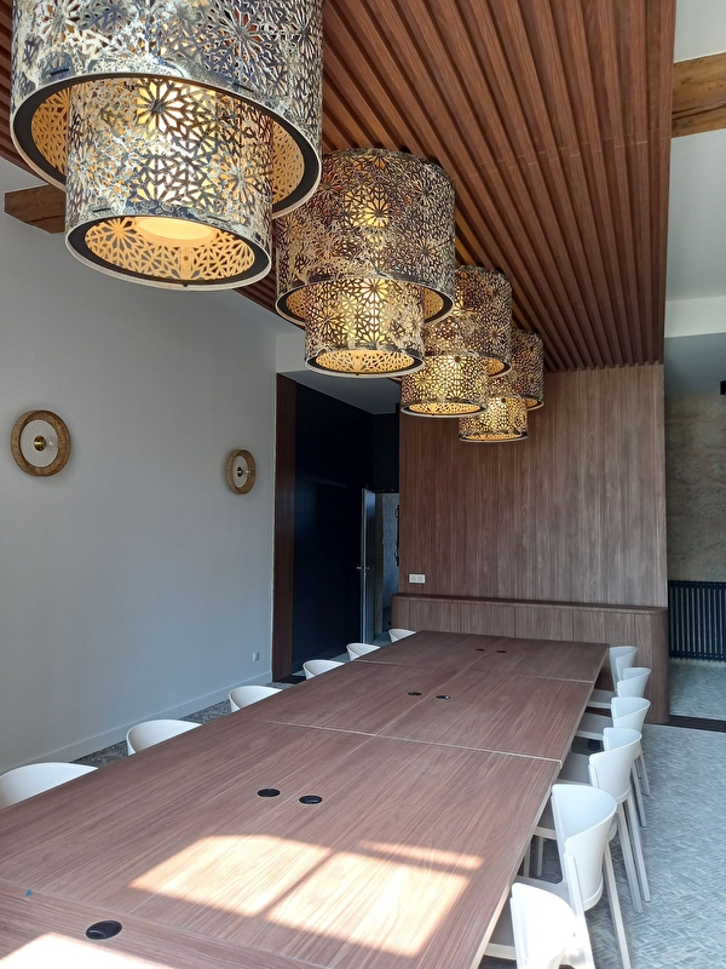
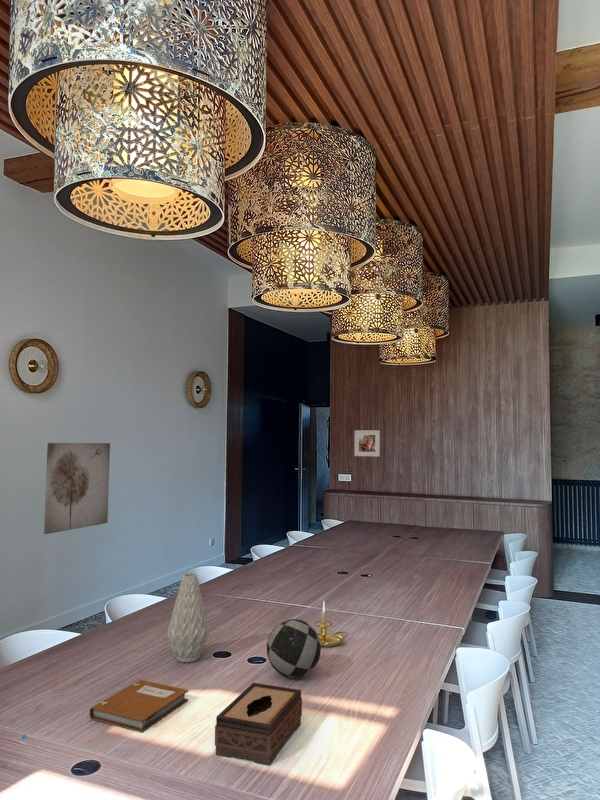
+ notebook [89,679,189,733]
+ vase [166,572,210,663]
+ tissue box [214,682,303,767]
+ candle holder [314,600,349,648]
+ wall art [43,442,111,535]
+ decorative ball [266,618,322,679]
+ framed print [353,429,381,458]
